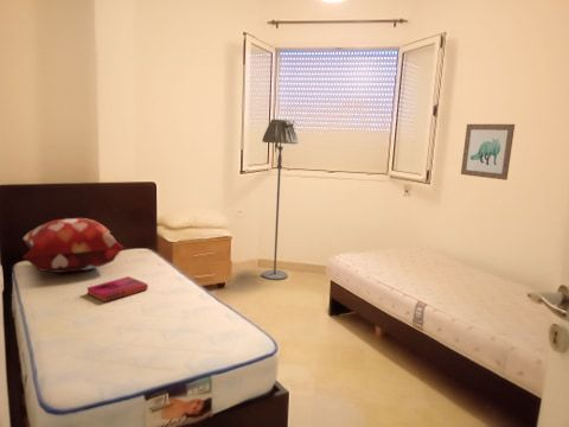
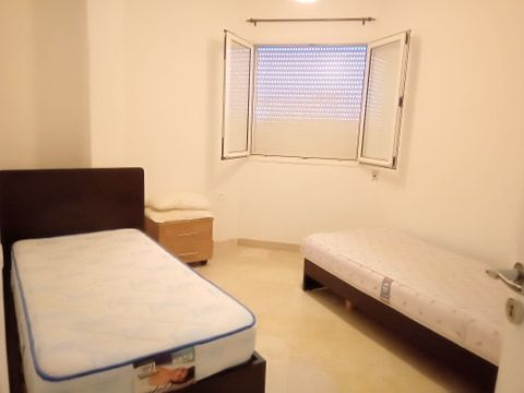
- wall art [460,123,516,181]
- hardback book [85,275,149,304]
- floor lamp [261,119,300,281]
- decorative pillow [21,217,127,274]
